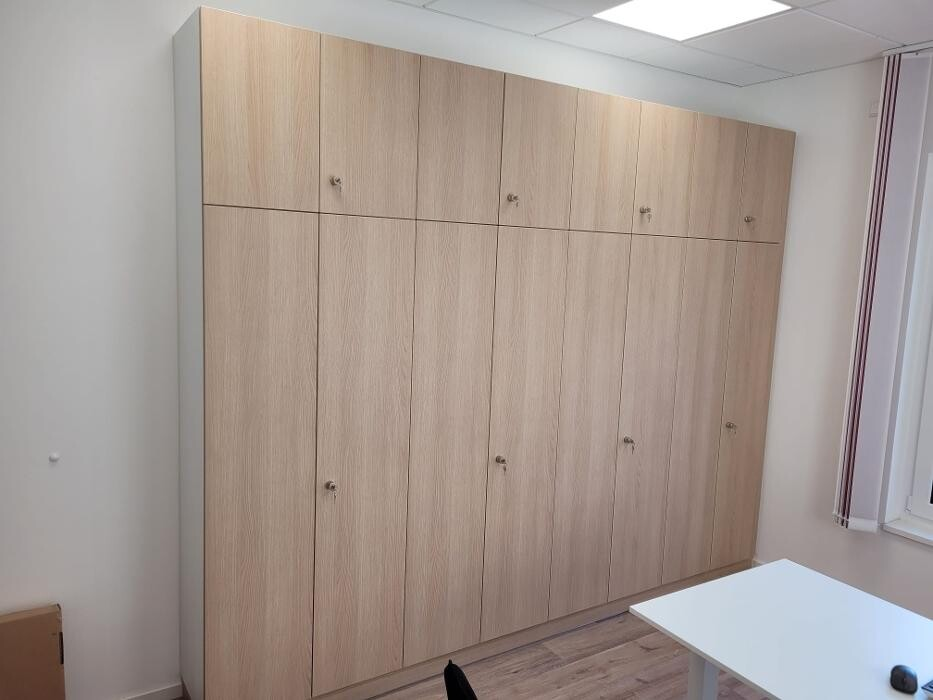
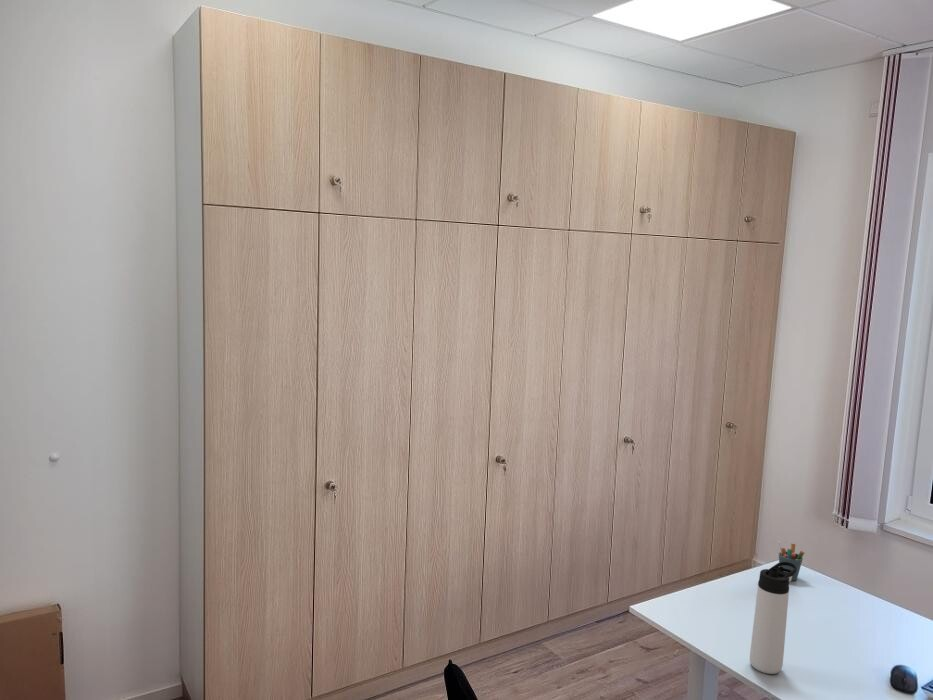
+ thermos bottle [749,562,797,675]
+ pen holder [778,540,806,582]
